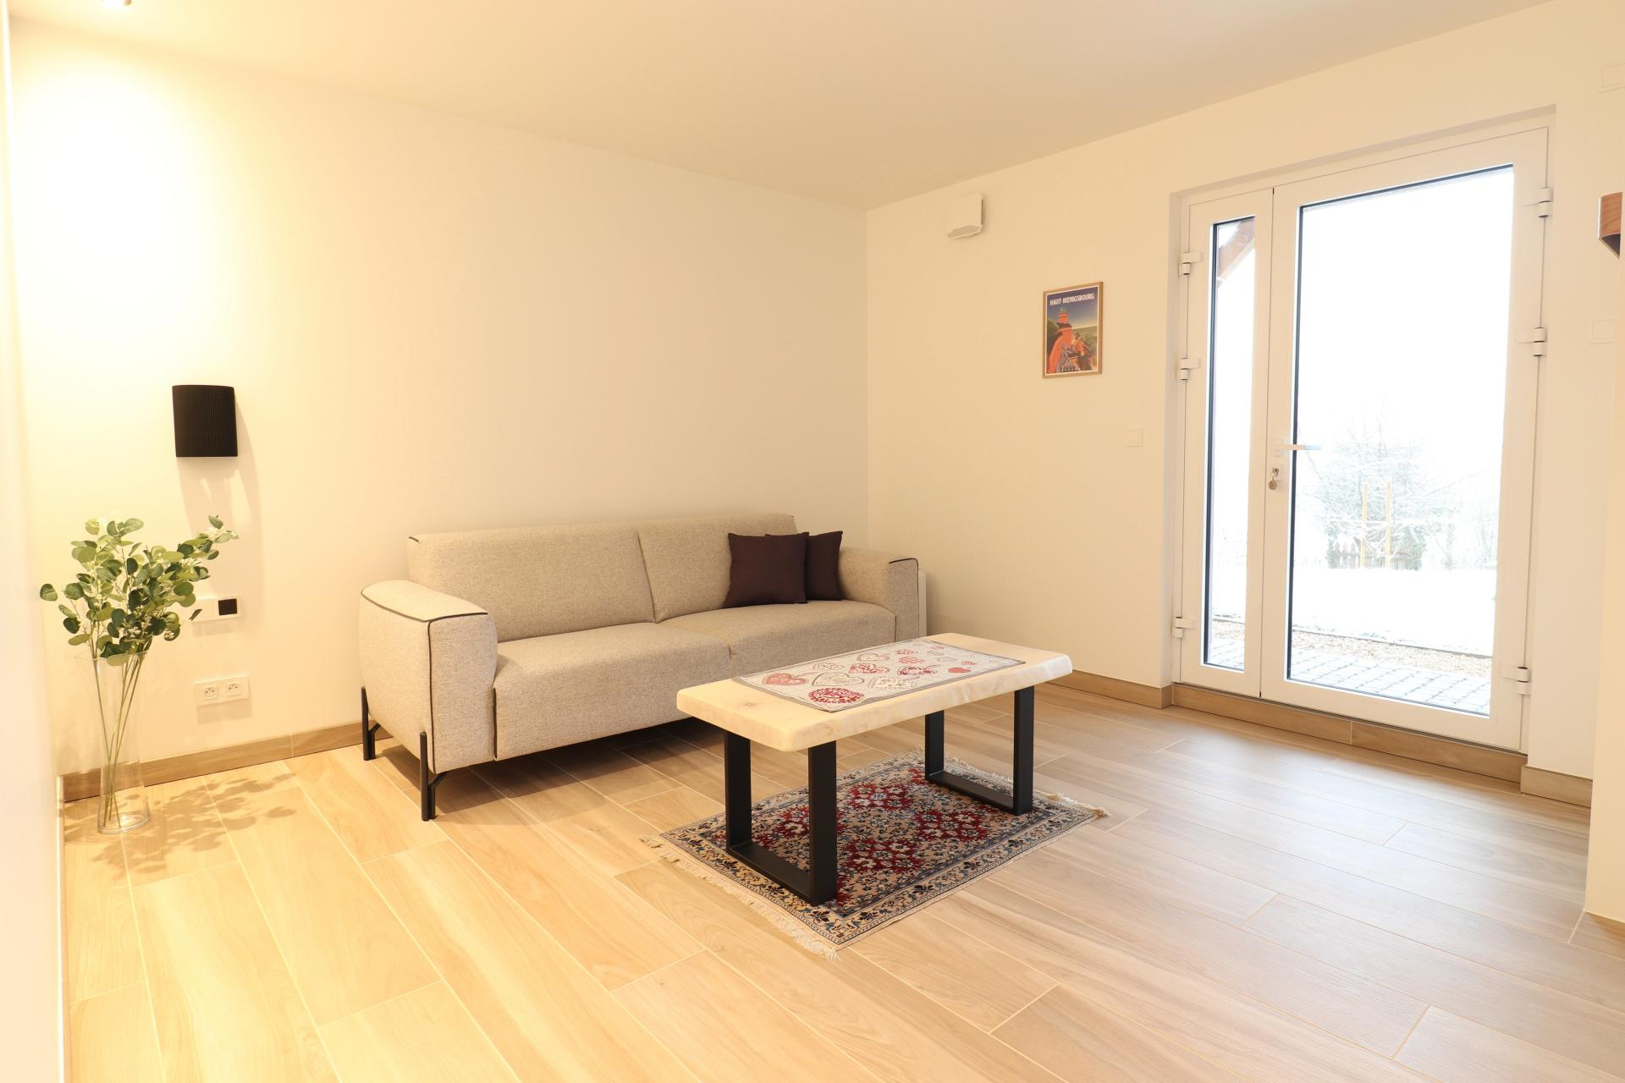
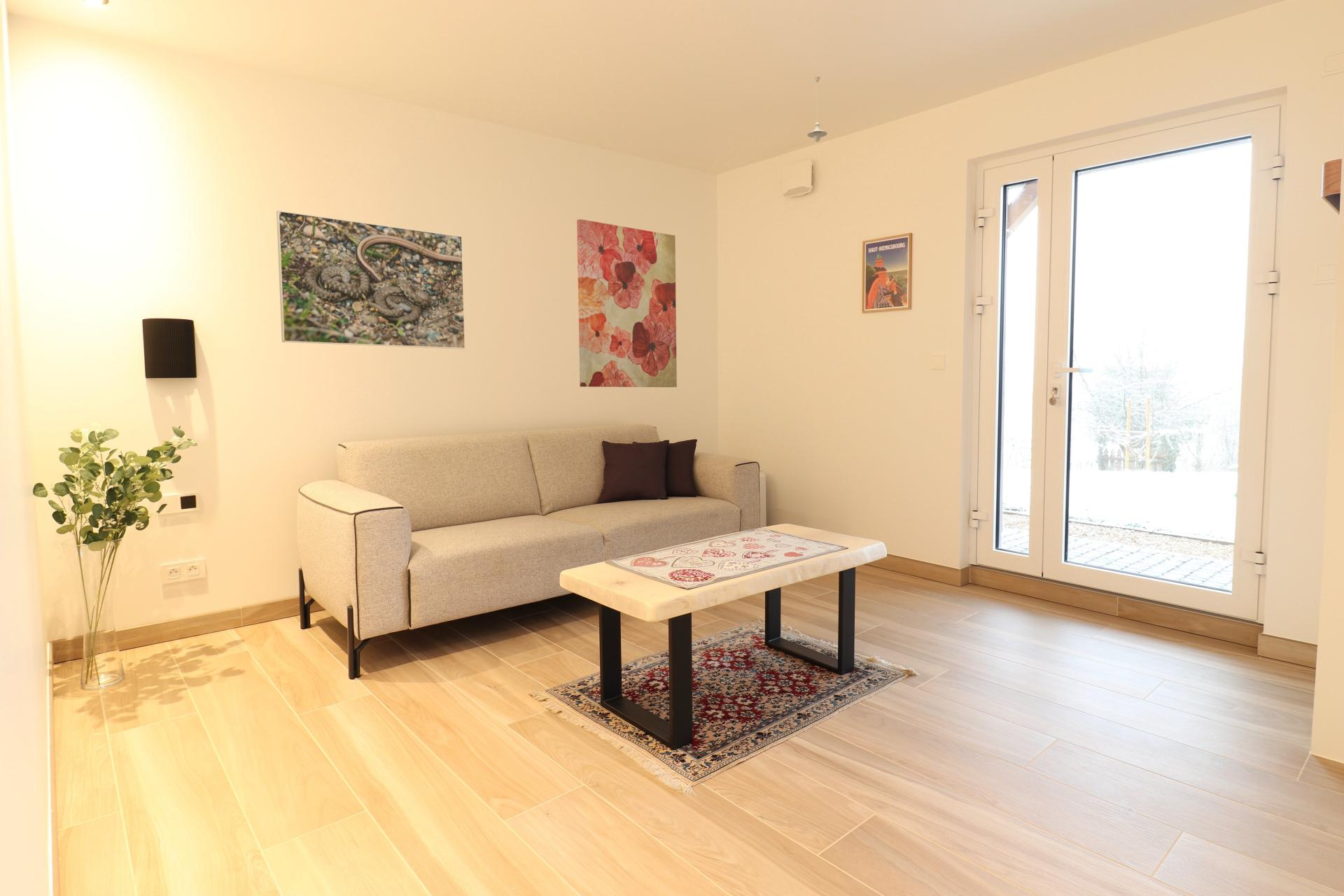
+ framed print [276,210,466,350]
+ wall art [576,218,678,388]
+ pendant light [806,76,828,143]
